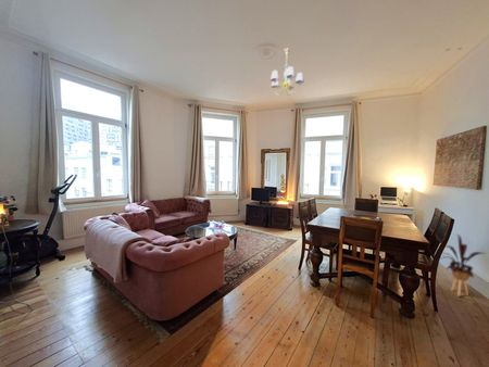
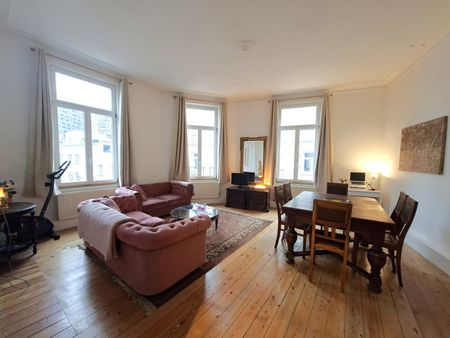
- chandelier [269,48,305,97]
- house plant [440,233,487,298]
